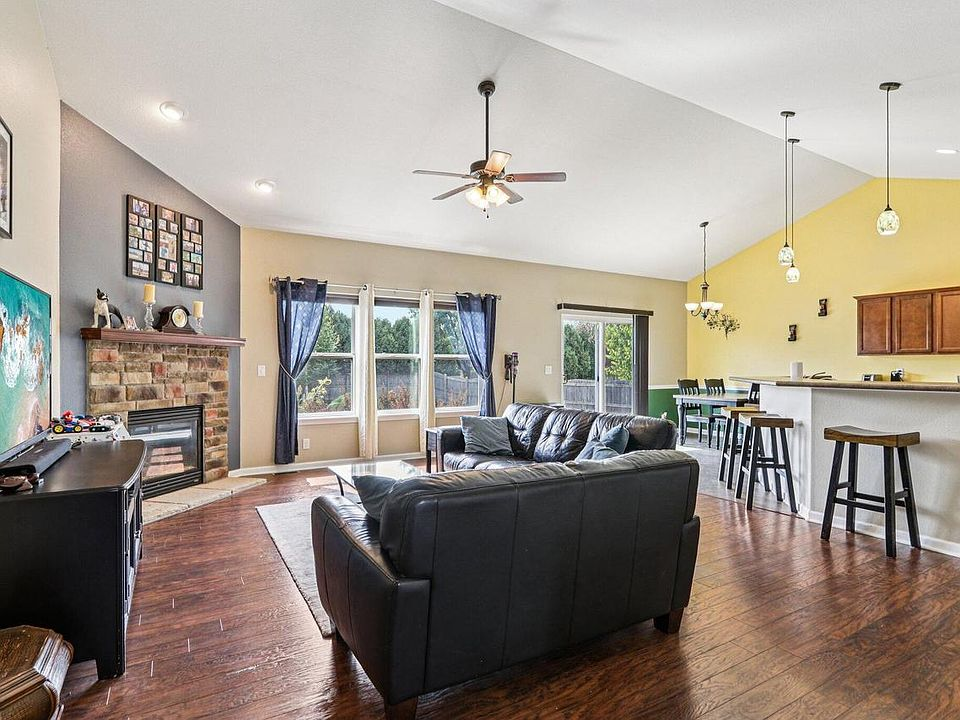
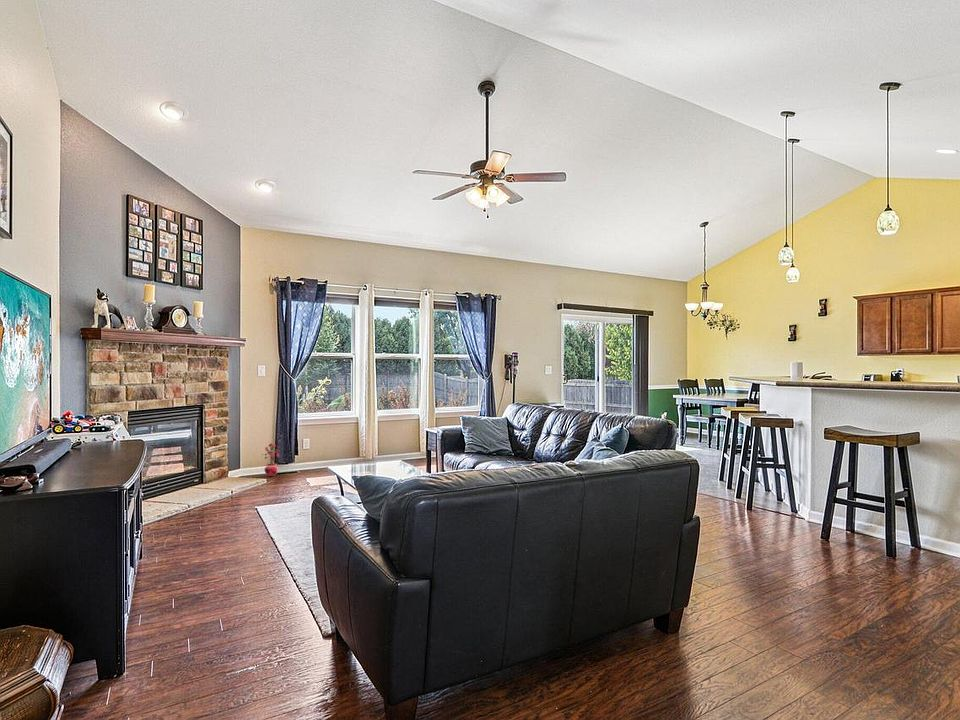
+ potted plant [262,443,280,478]
